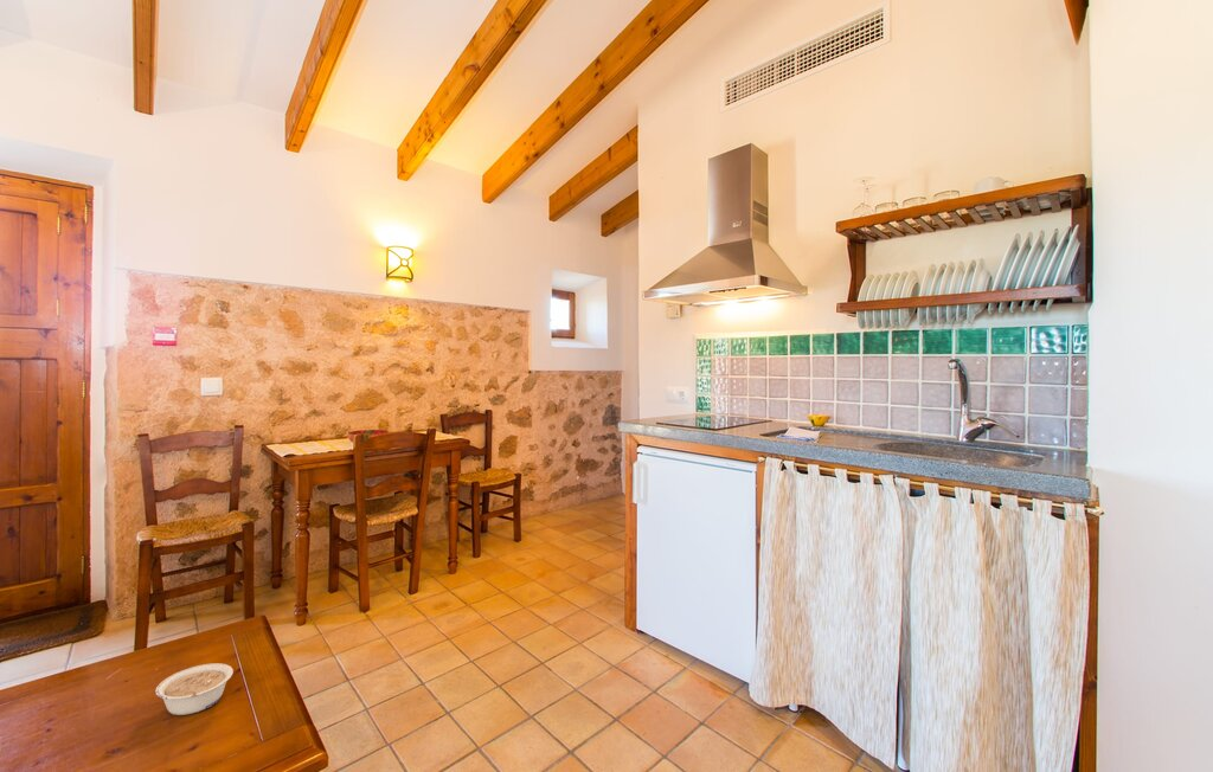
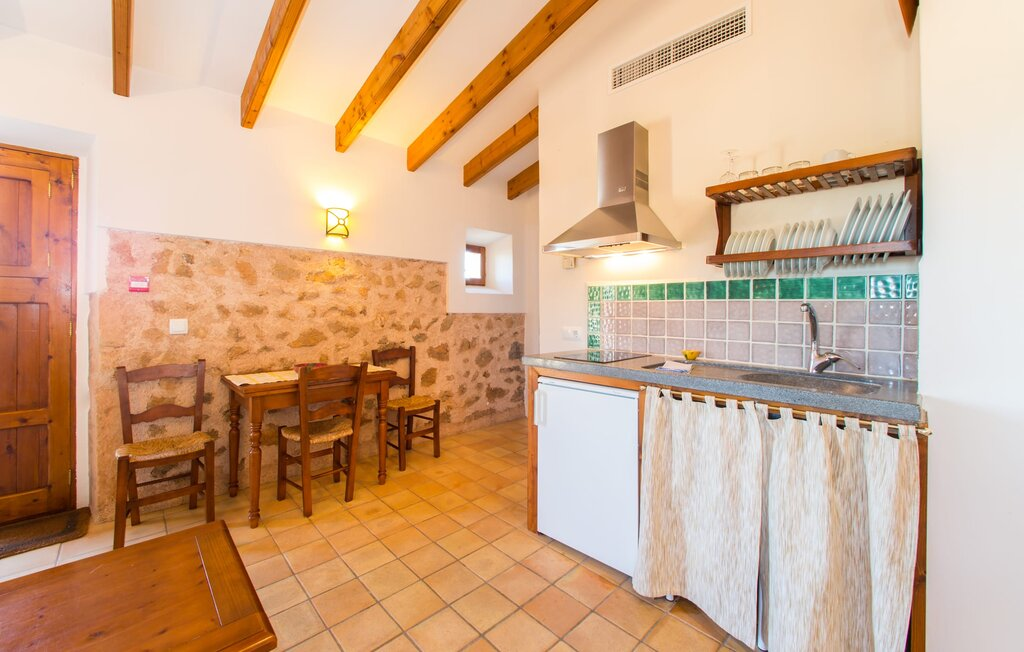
- legume [154,662,235,716]
